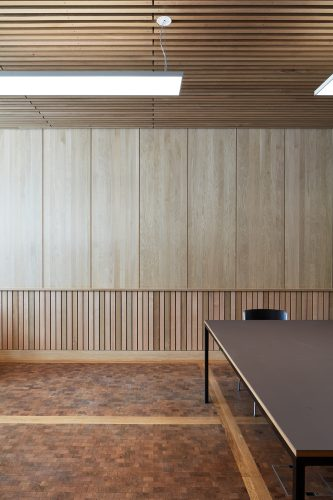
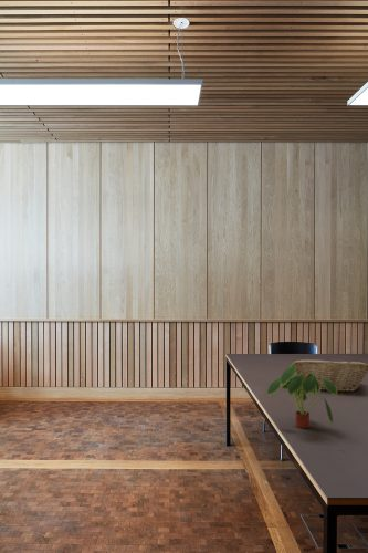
+ fruit basket [291,357,368,393]
+ plant [266,362,338,429]
